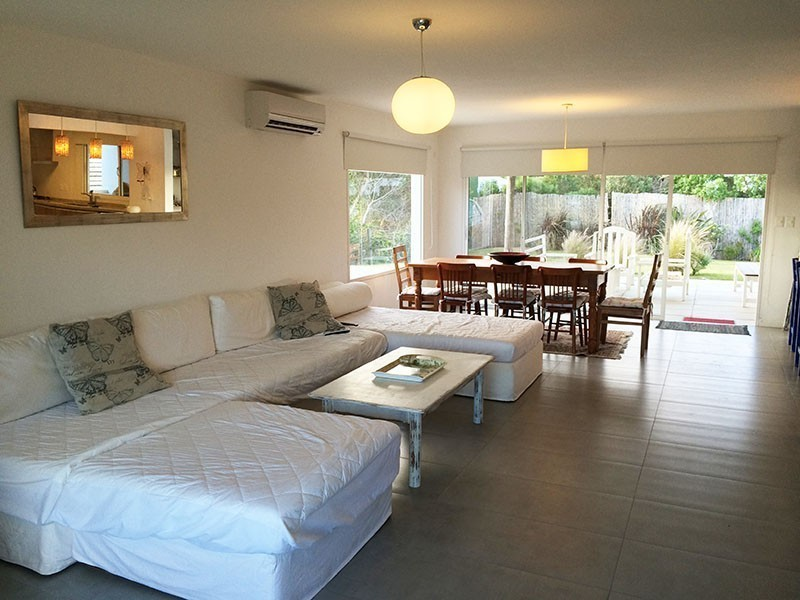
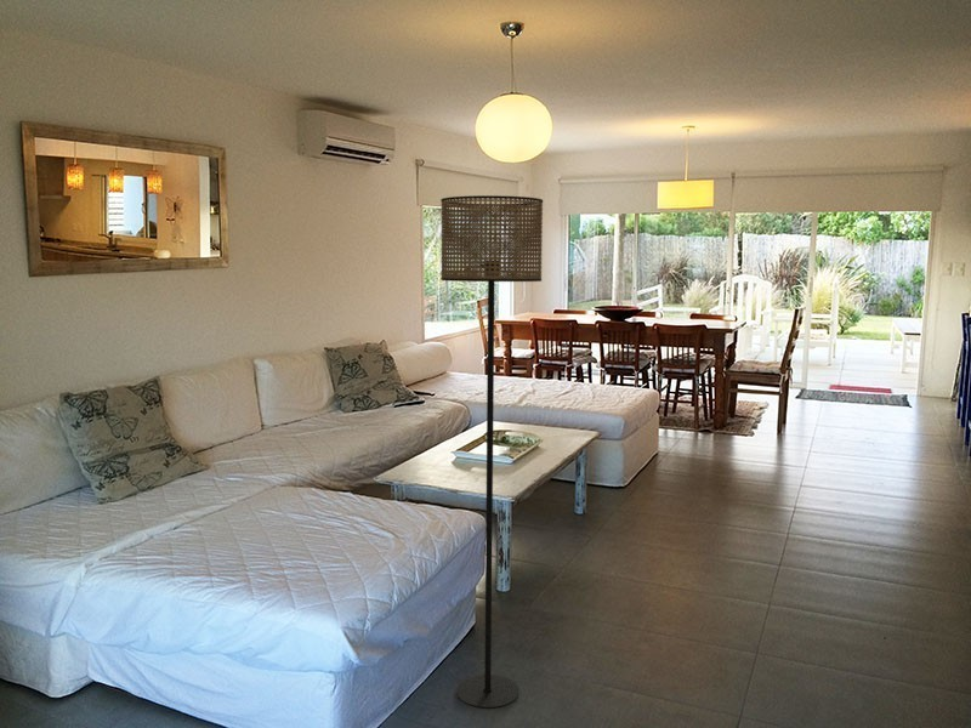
+ floor lamp [439,194,544,710]
